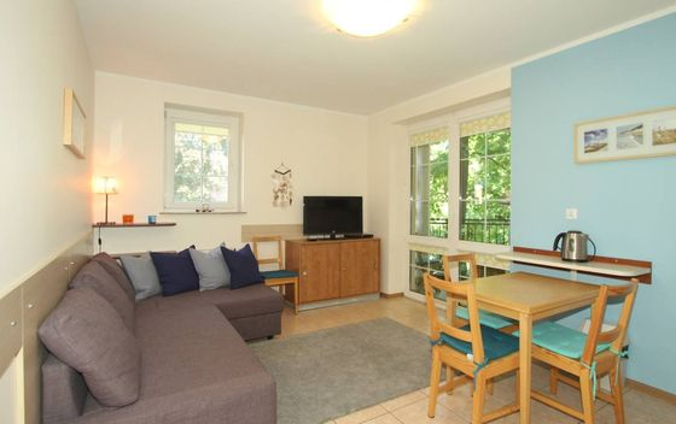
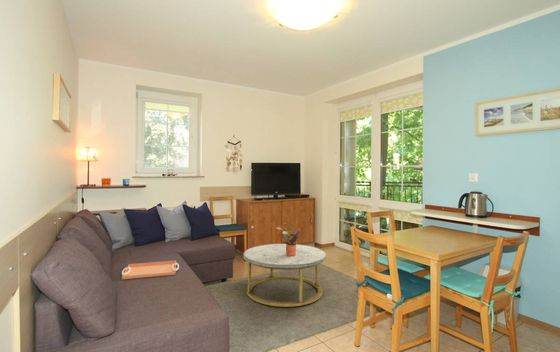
+ serving tray [121,260,180,280]
+ potted plant [274,221,301,256]
+ coffee table [242,243,327,308]
